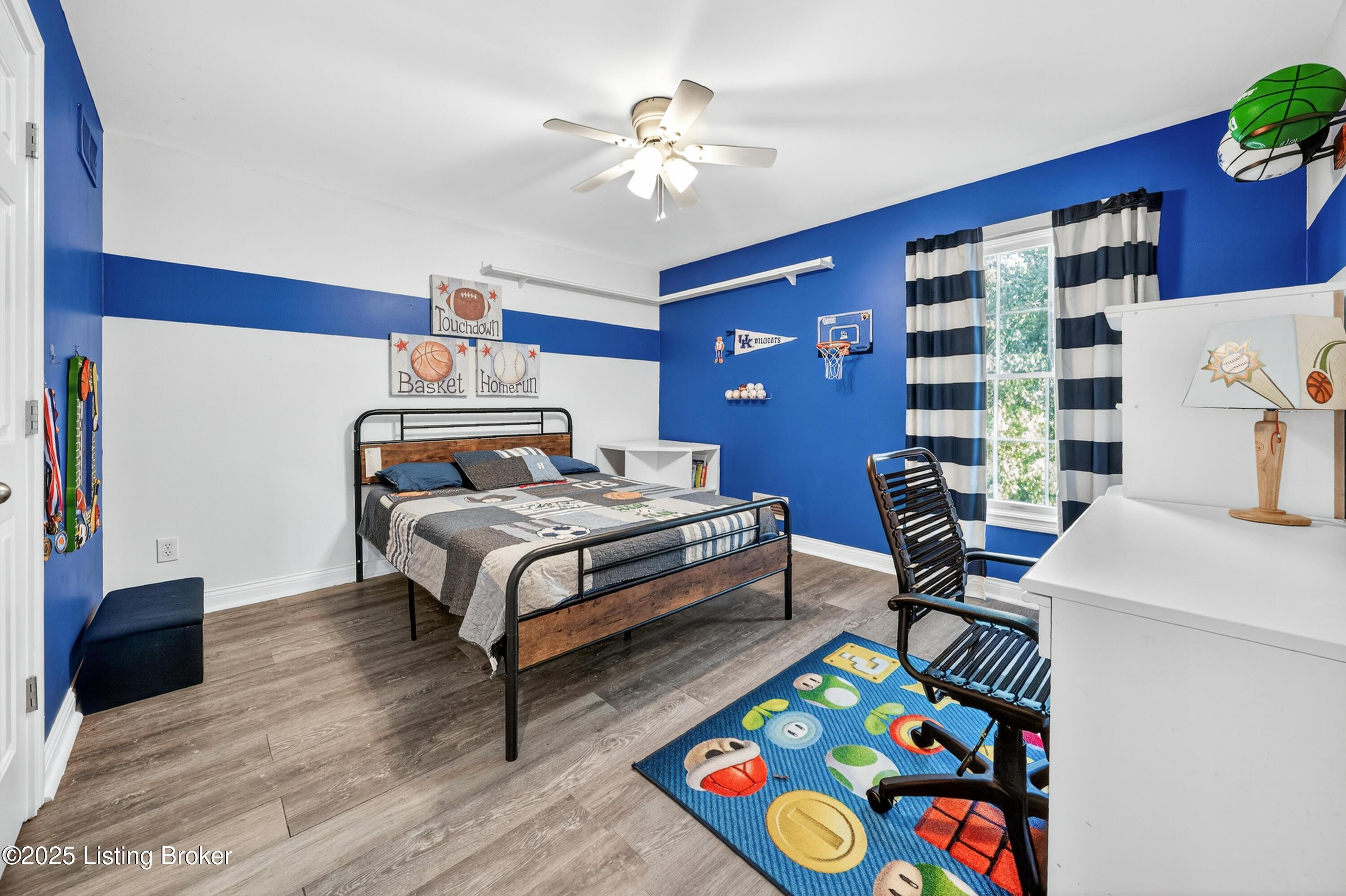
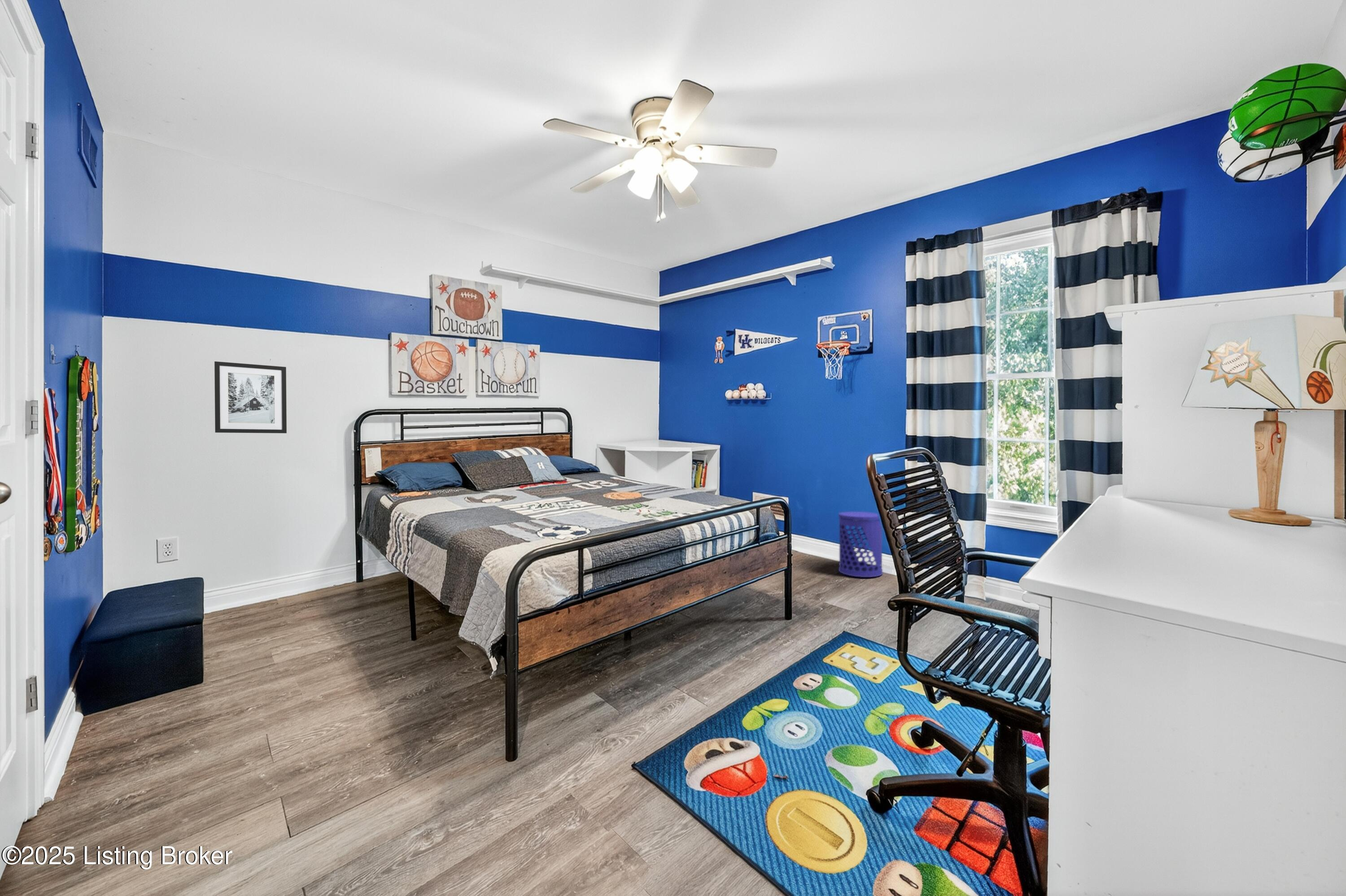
+ wall art [214,361,287,434]
+ waste bin [838,511,883,578]
